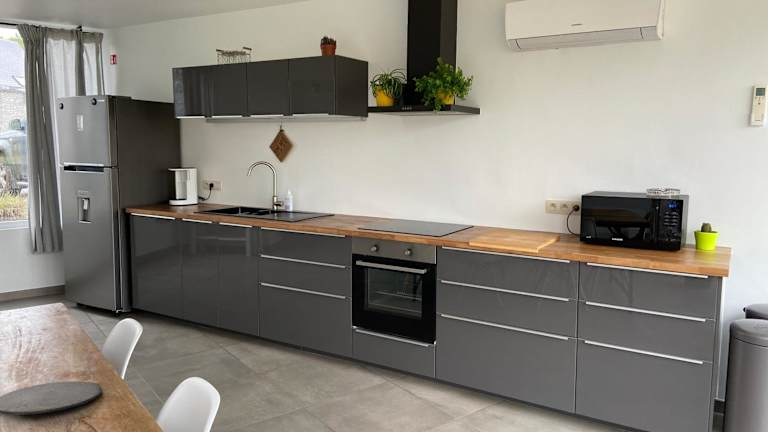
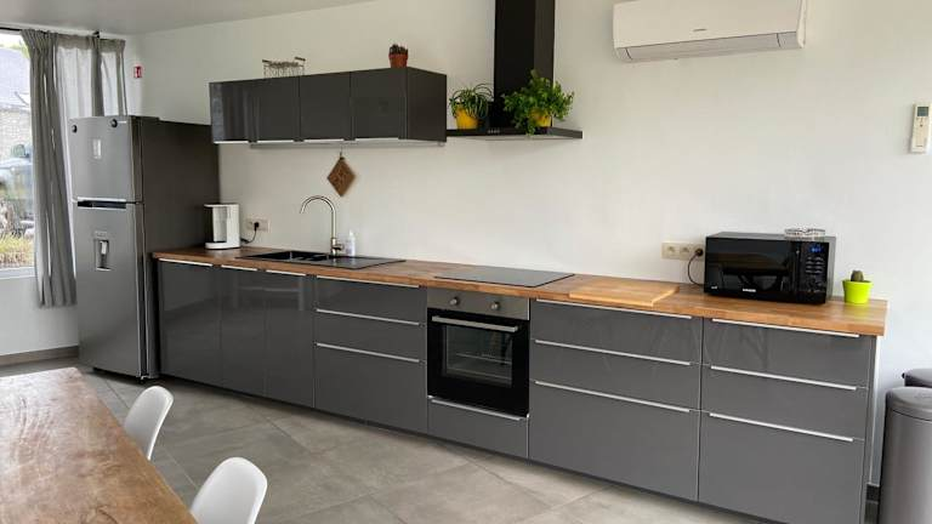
- plate [0,381,103,416]
